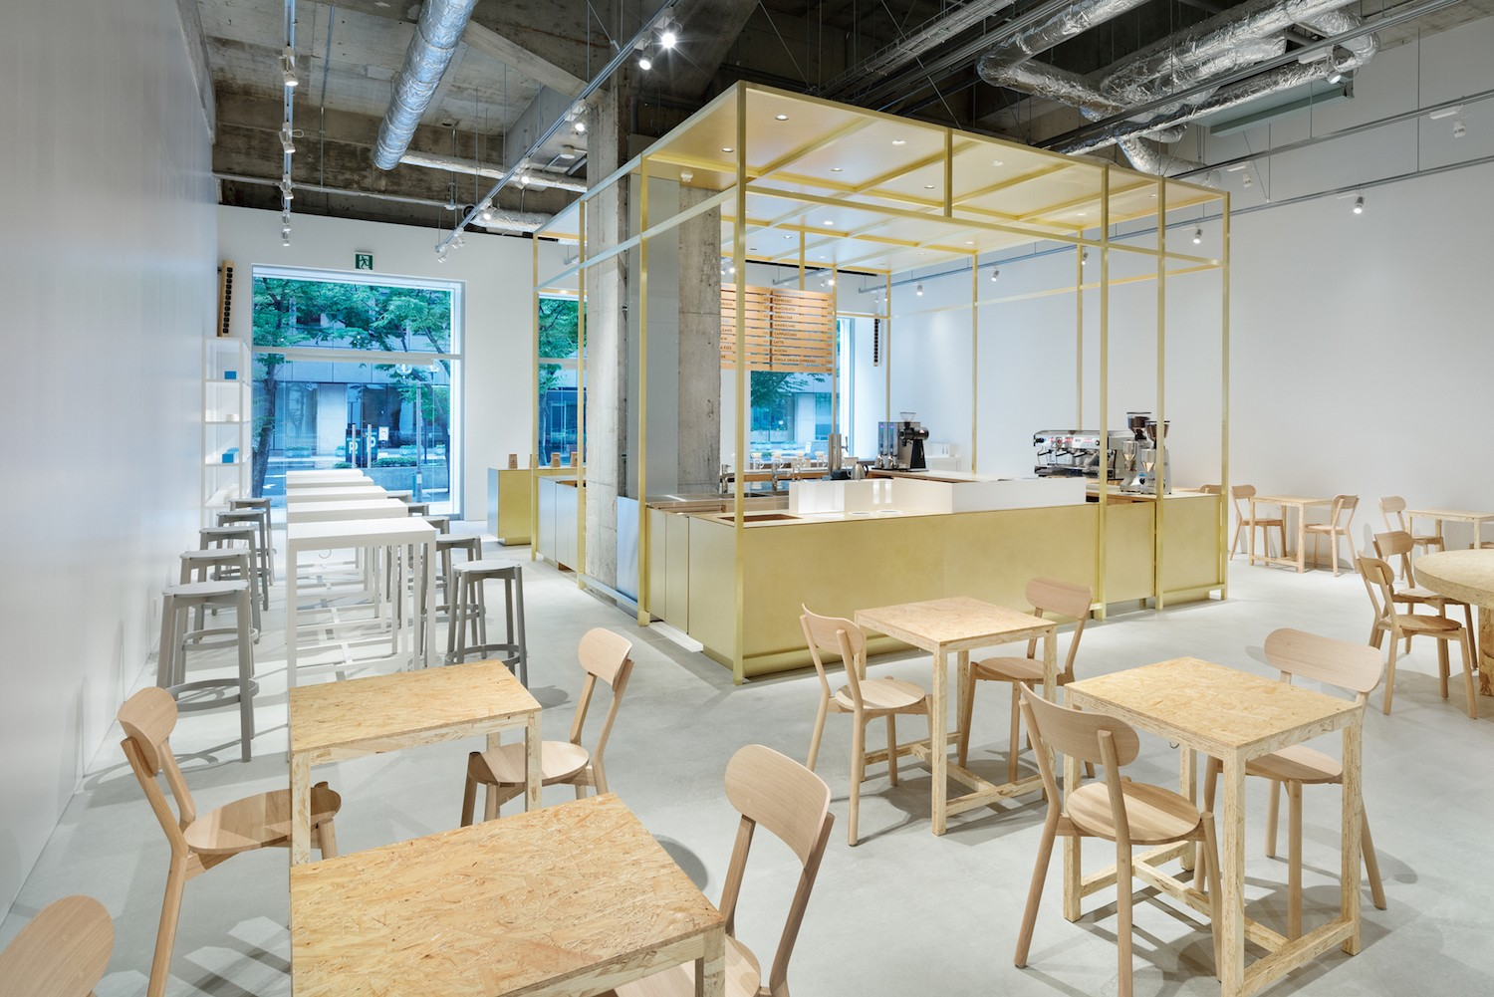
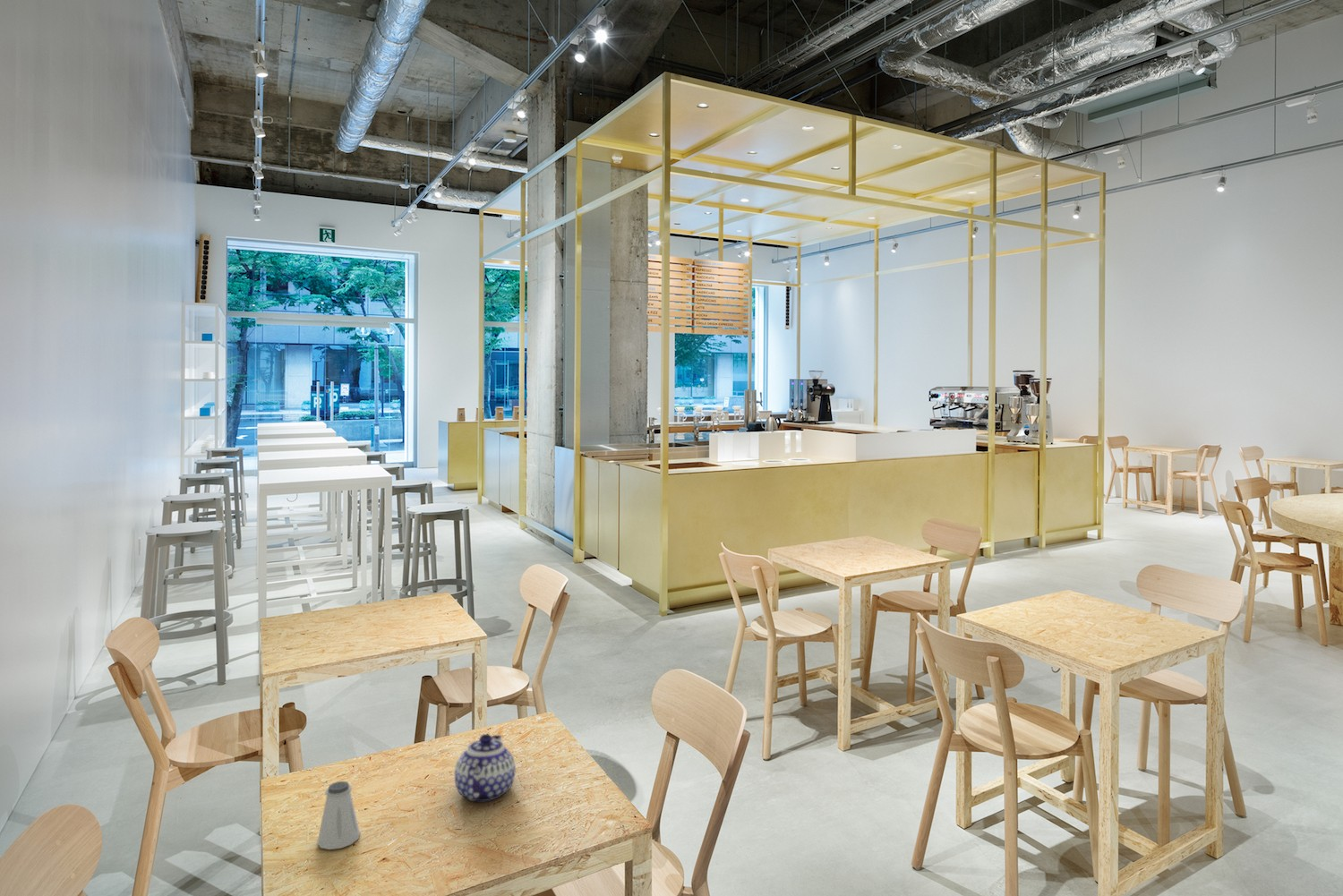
+ teapot [454,733,517,802]
+ saltshaker [316,781,361,850]
